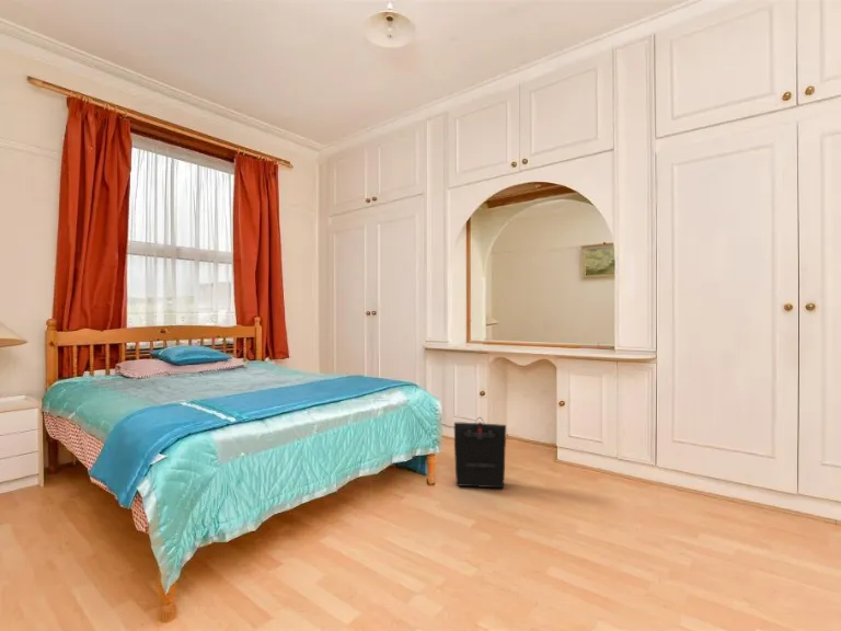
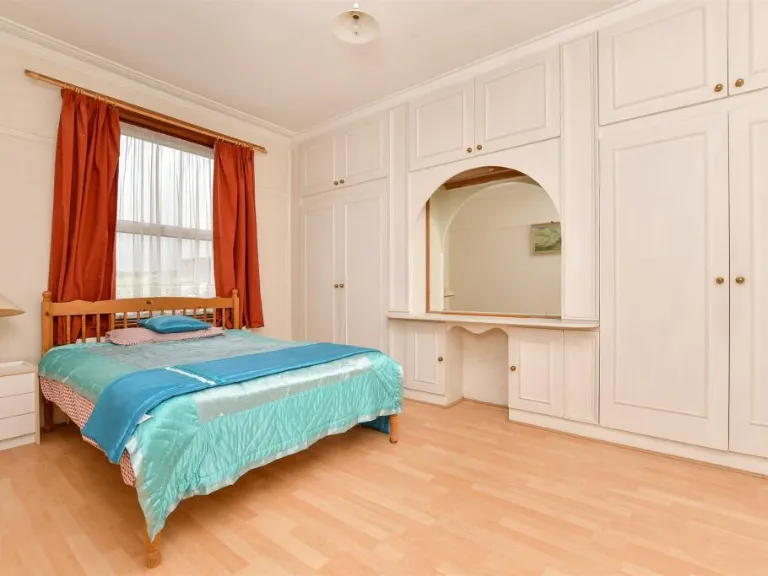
- backpack [453,416,507,489]
